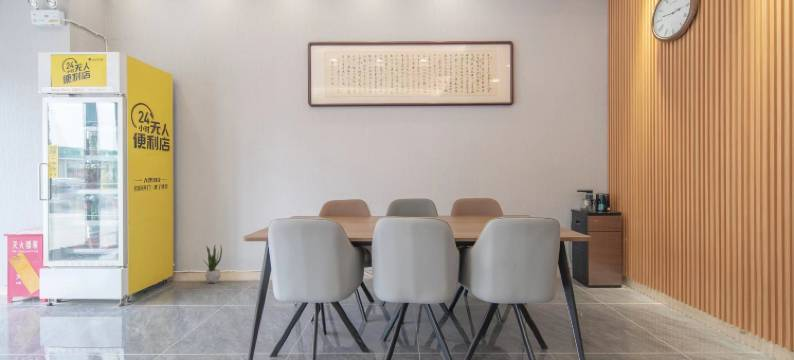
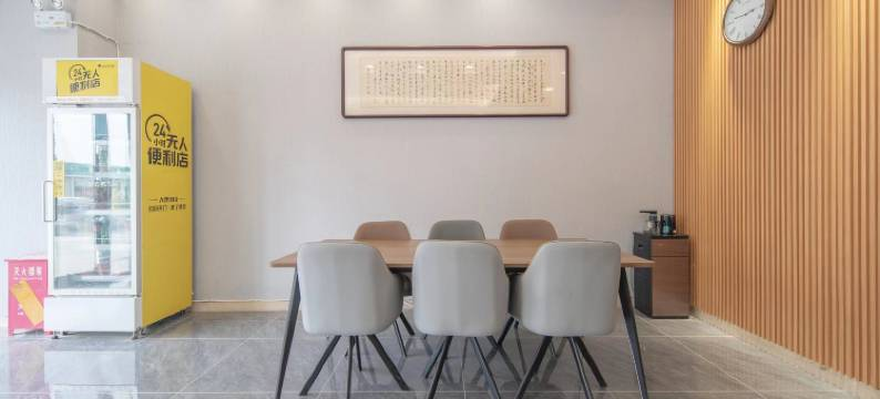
- potted plant [203,243,223,284]
